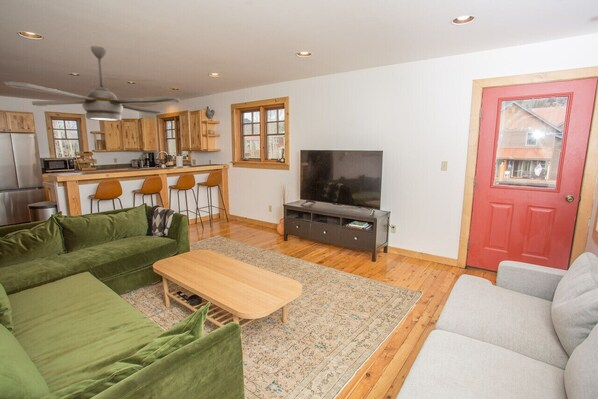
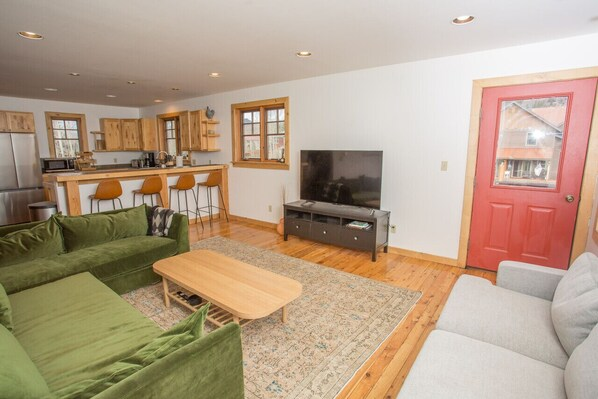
- ceiling fan [3,45,180,122]
